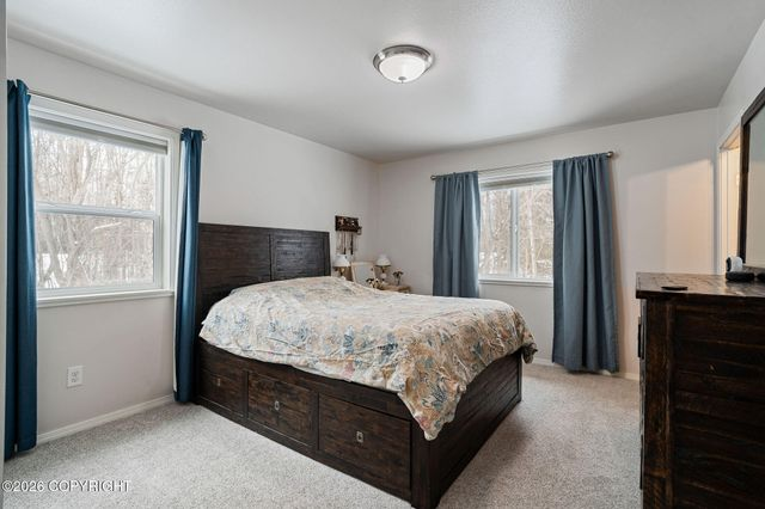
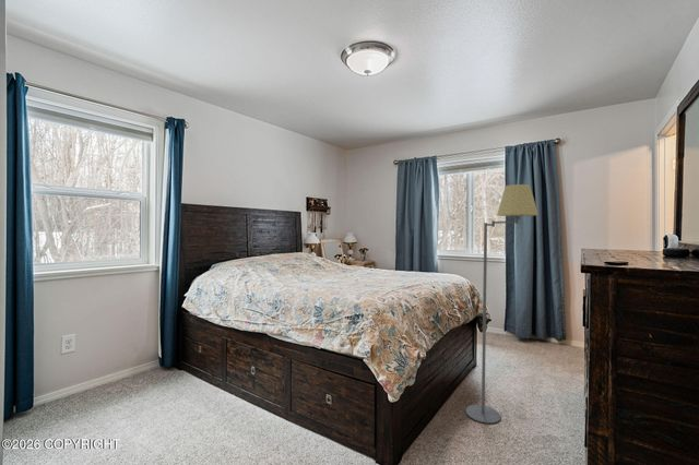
+ floor lamp [464,183,540,425]
